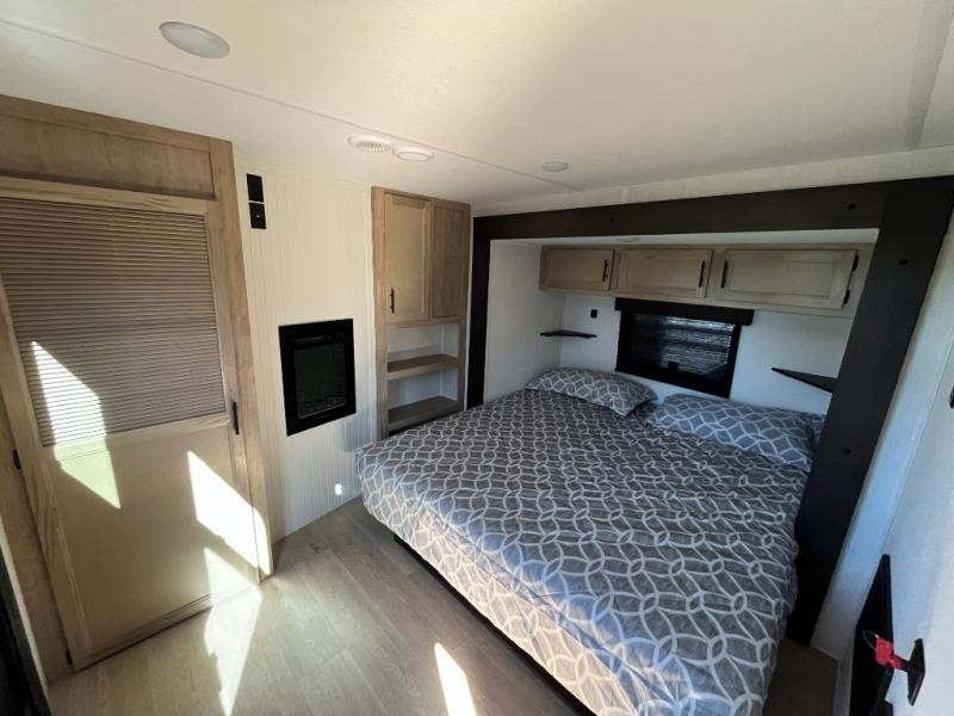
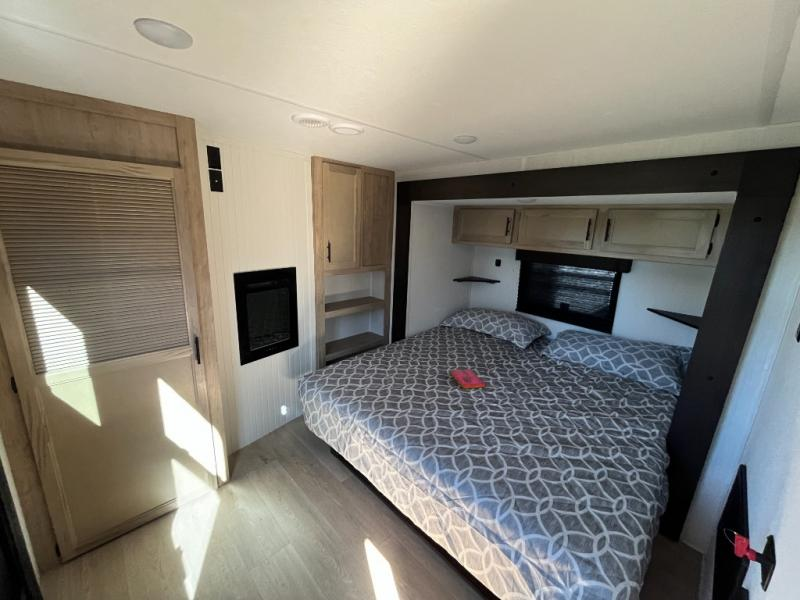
+ hardback book [450,368,487,390]
